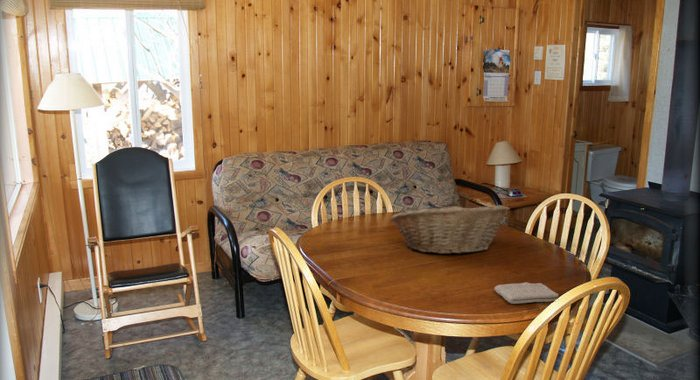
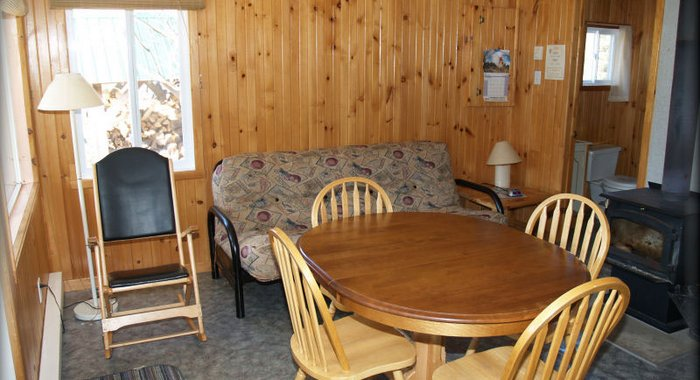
- washcloth [493,281,559,305]
- fruit basket [389,201,511,255]
